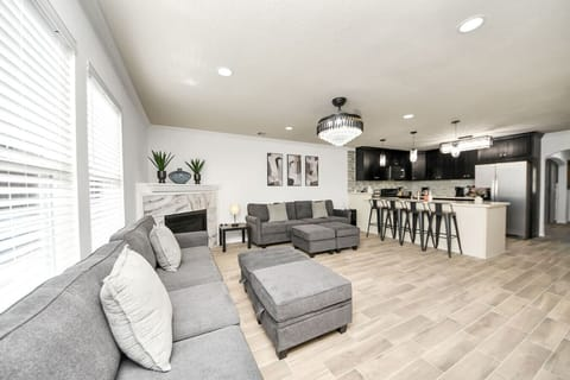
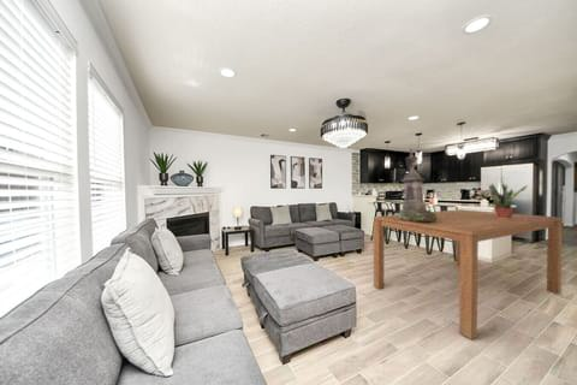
+ dining table [373,208,564,340]
+ decorative urn [393,147,436,221]
+ potted plant [488,182,529,219]
